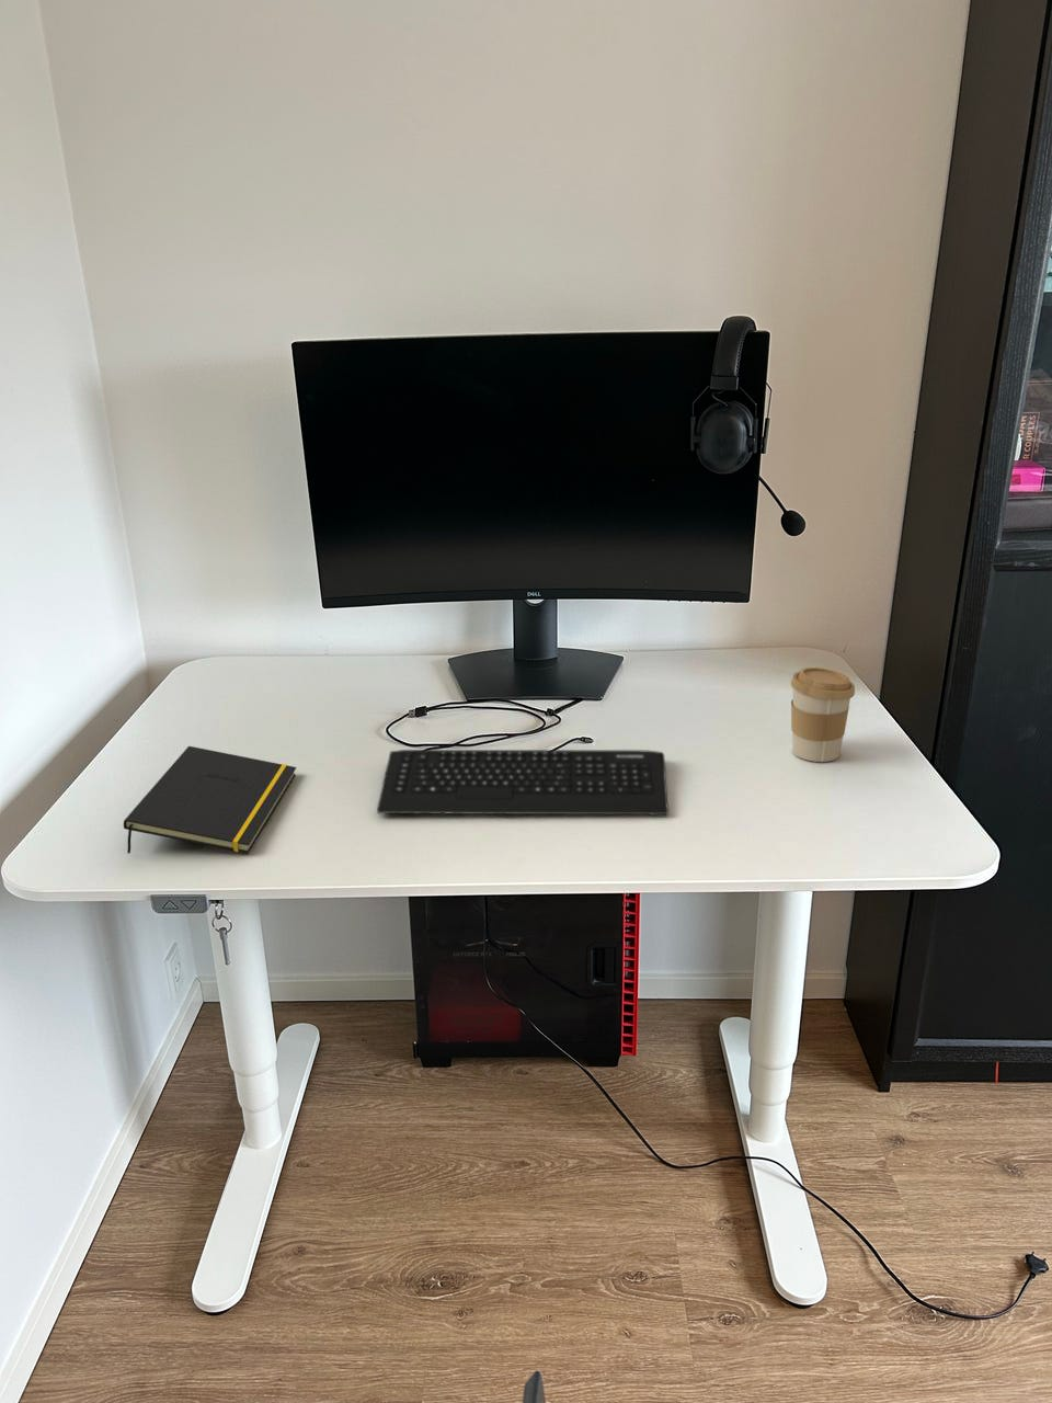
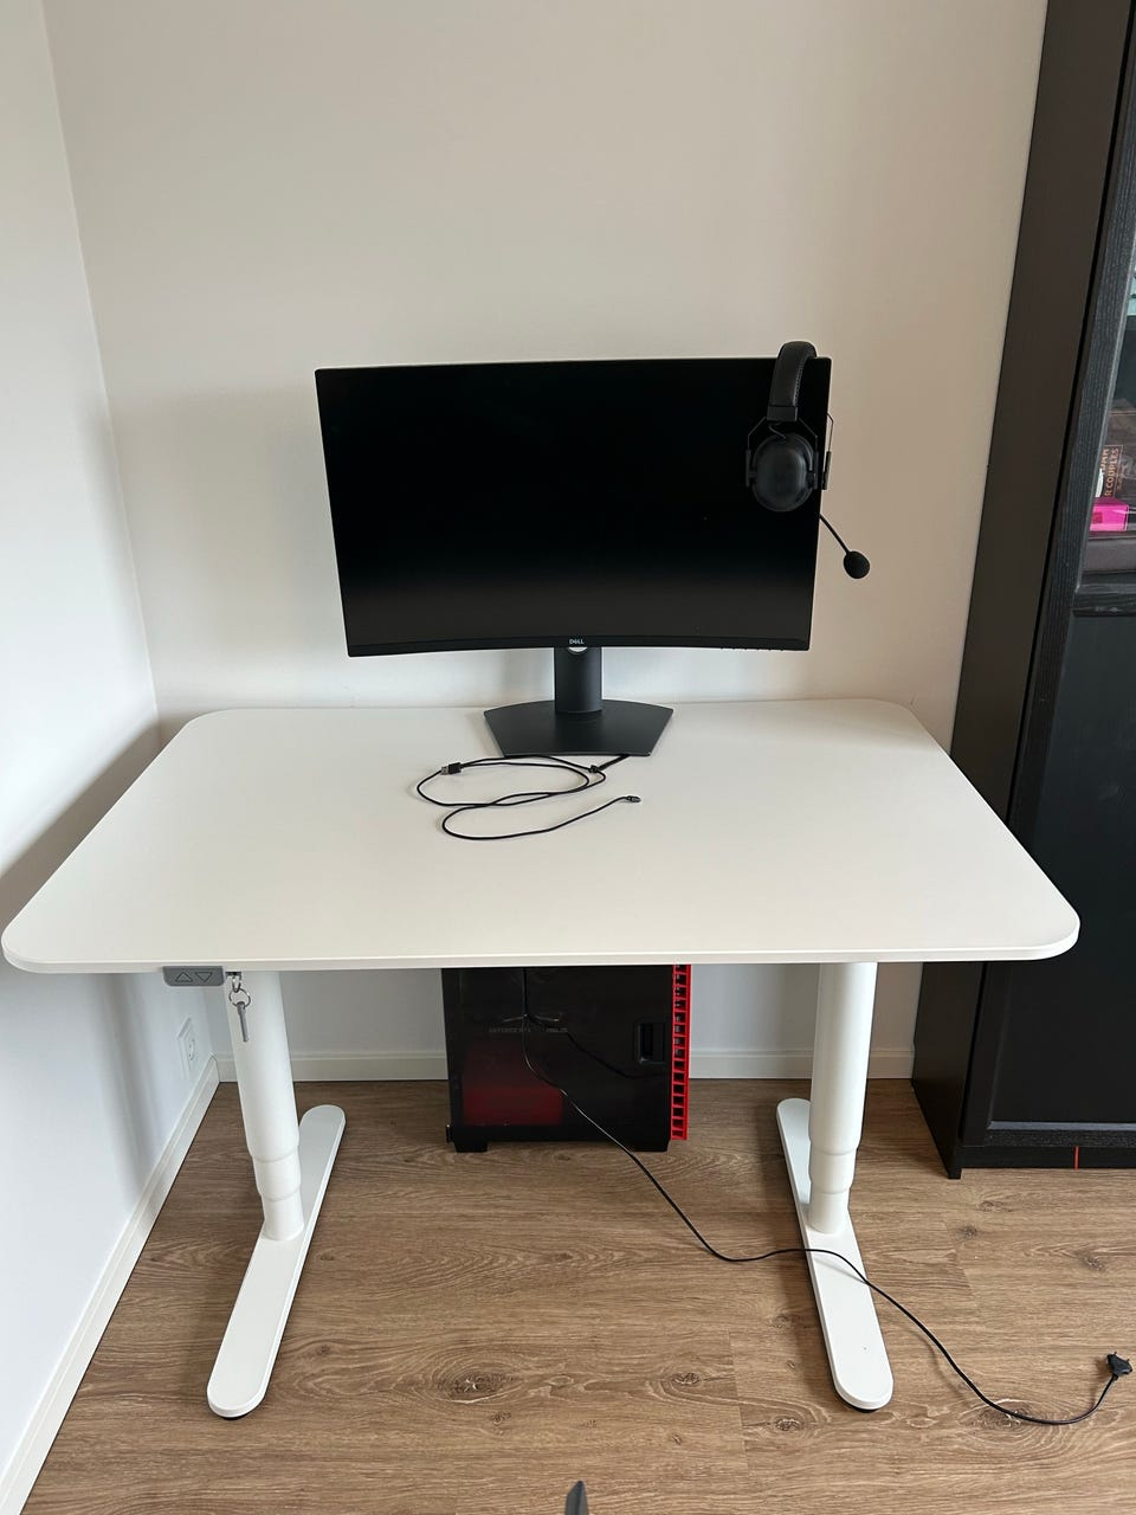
- notepad [123,746,297,854]
- keyboard [376,749,670,815]
- coffee cup [790,666,855,763]
